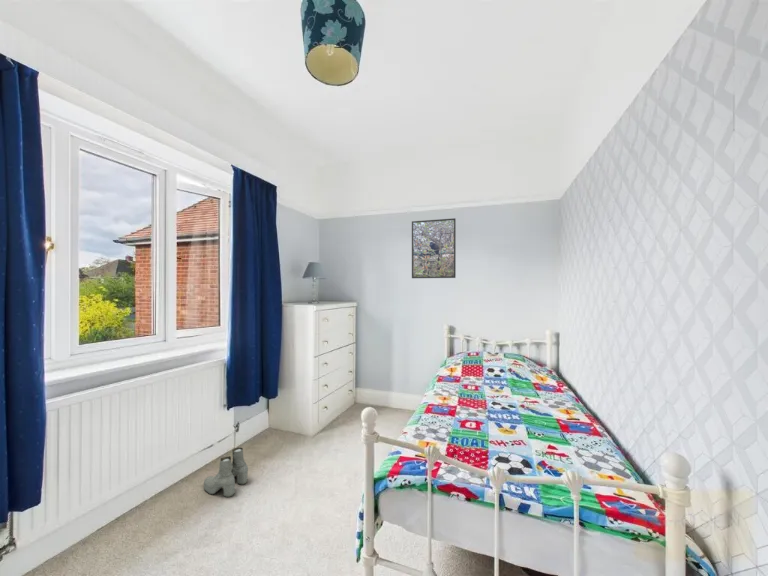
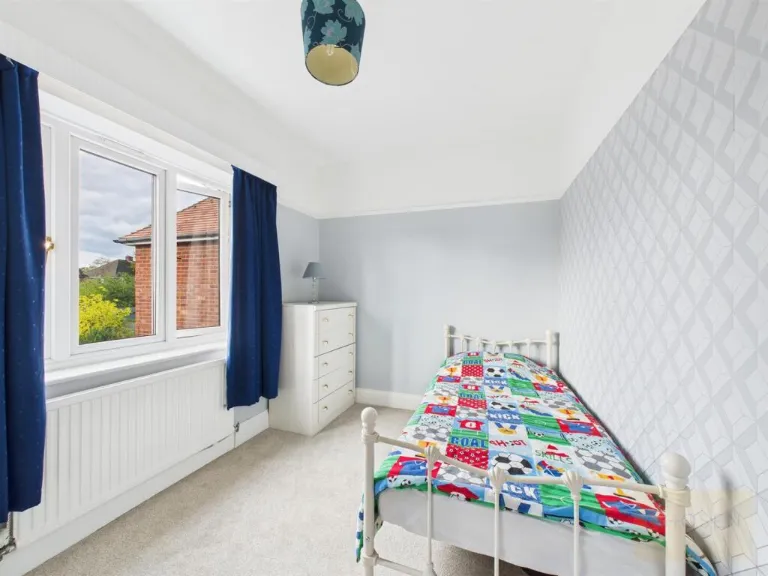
- boots [203,447,249,498]
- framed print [411,217,457,279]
